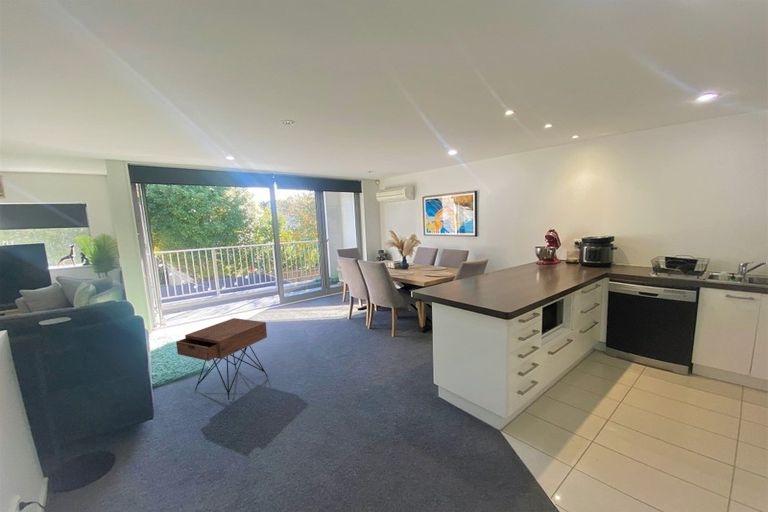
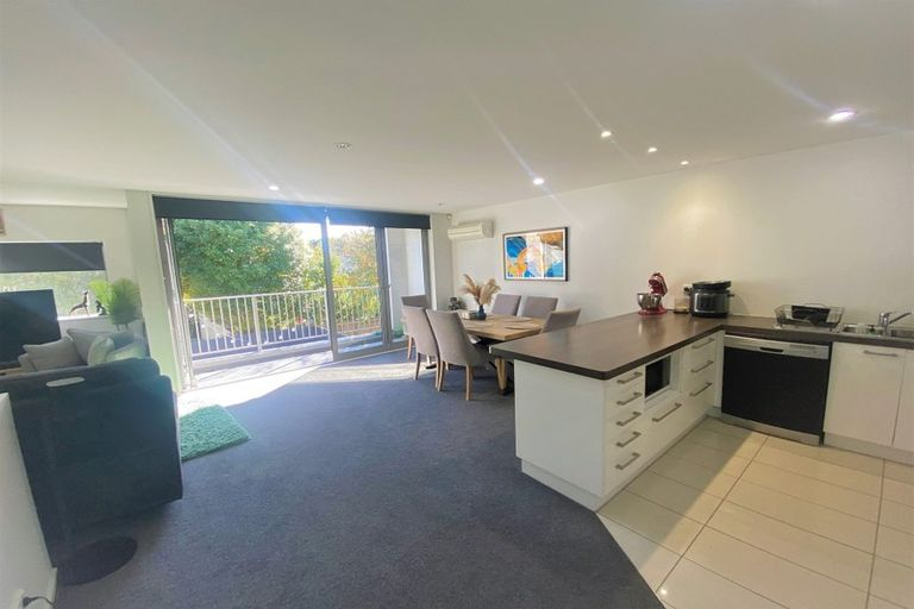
- nightstand [175,317,268,401]
